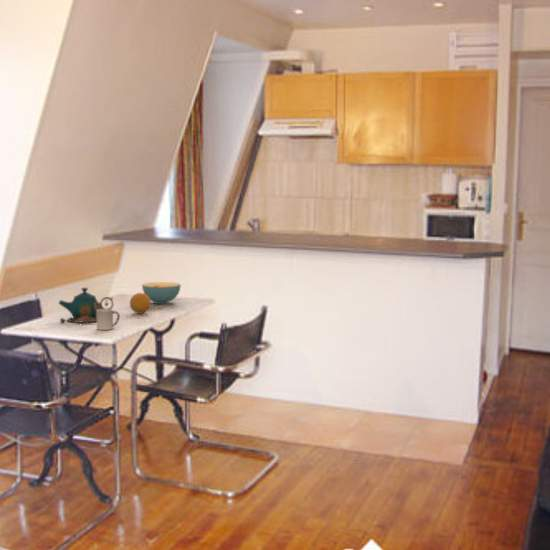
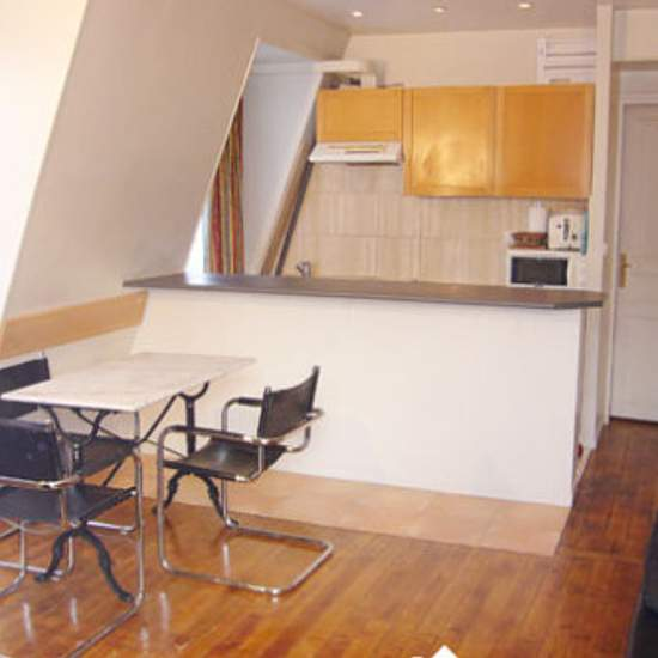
- cup [96,308,121,331]
- fruit [129,292,152,315]
- cereal bowl [141,281,182,305]
- teapot [57,287,114,325]
